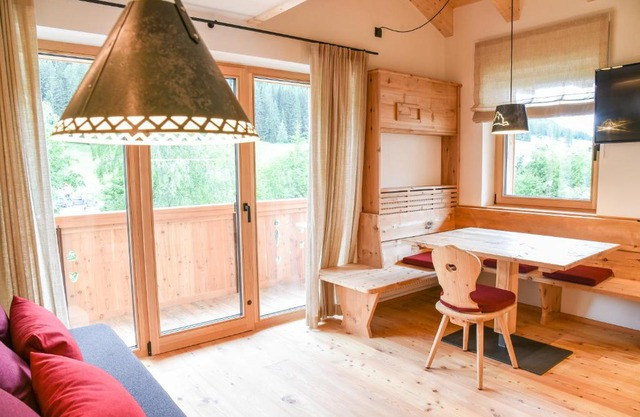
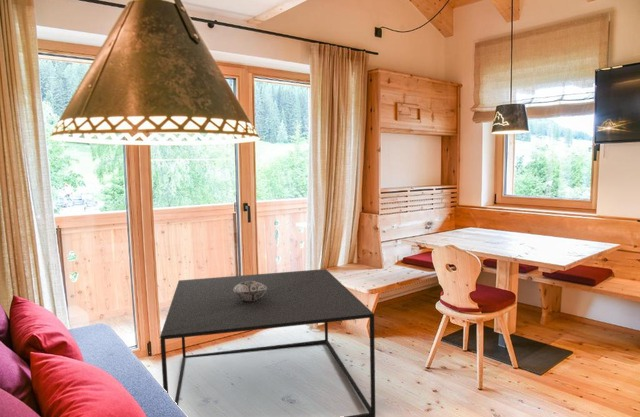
+ decorative bowl [233,281,267,301]
+ coffee table [159,268,376,417]
